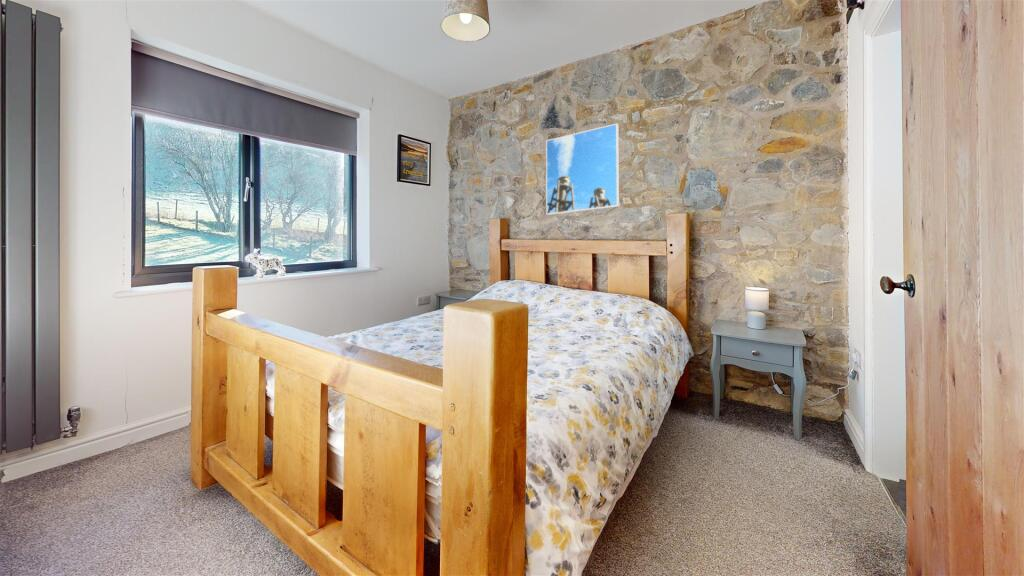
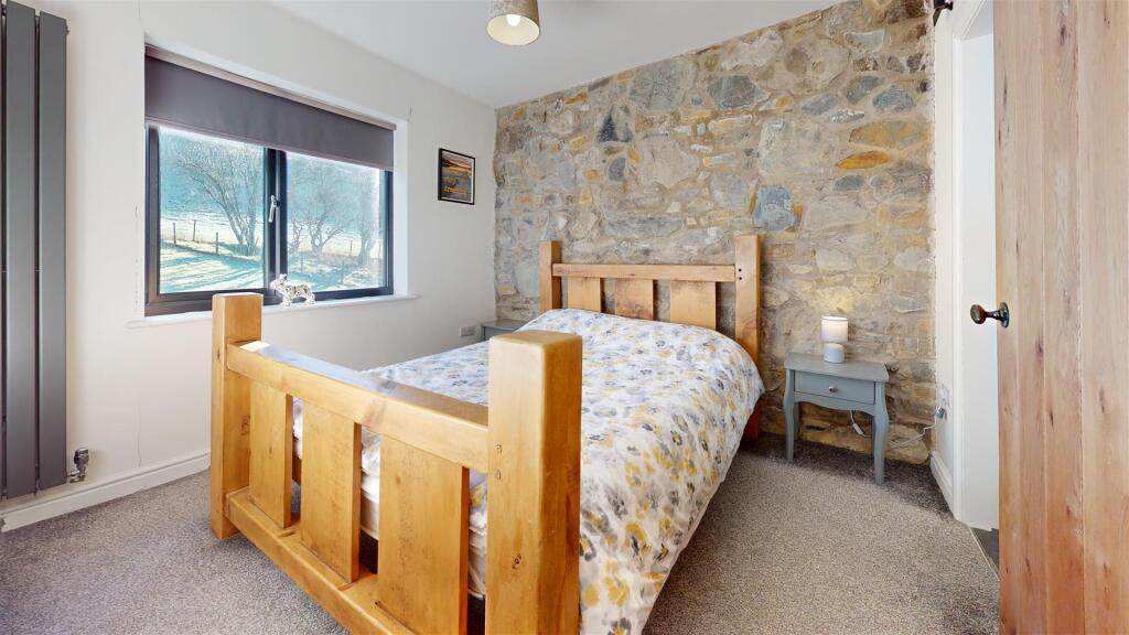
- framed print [545,123,620,216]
